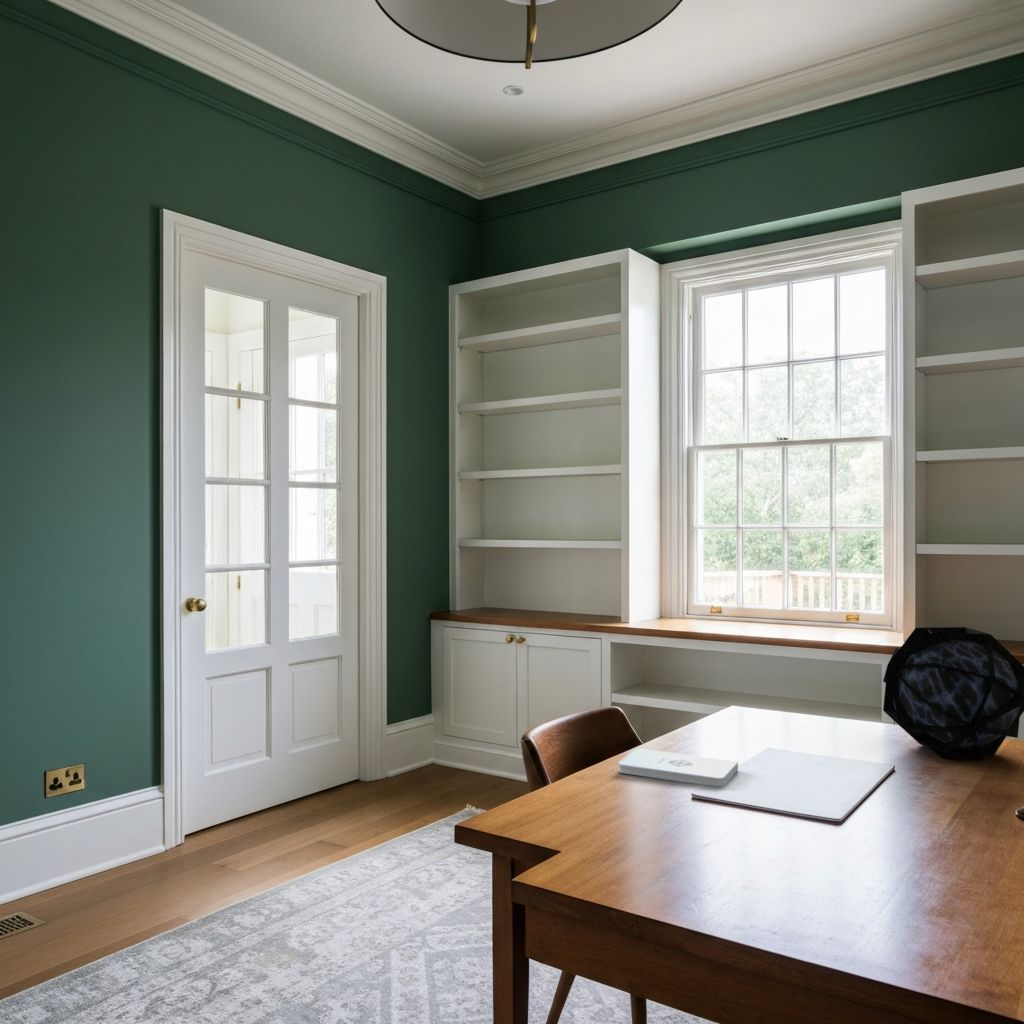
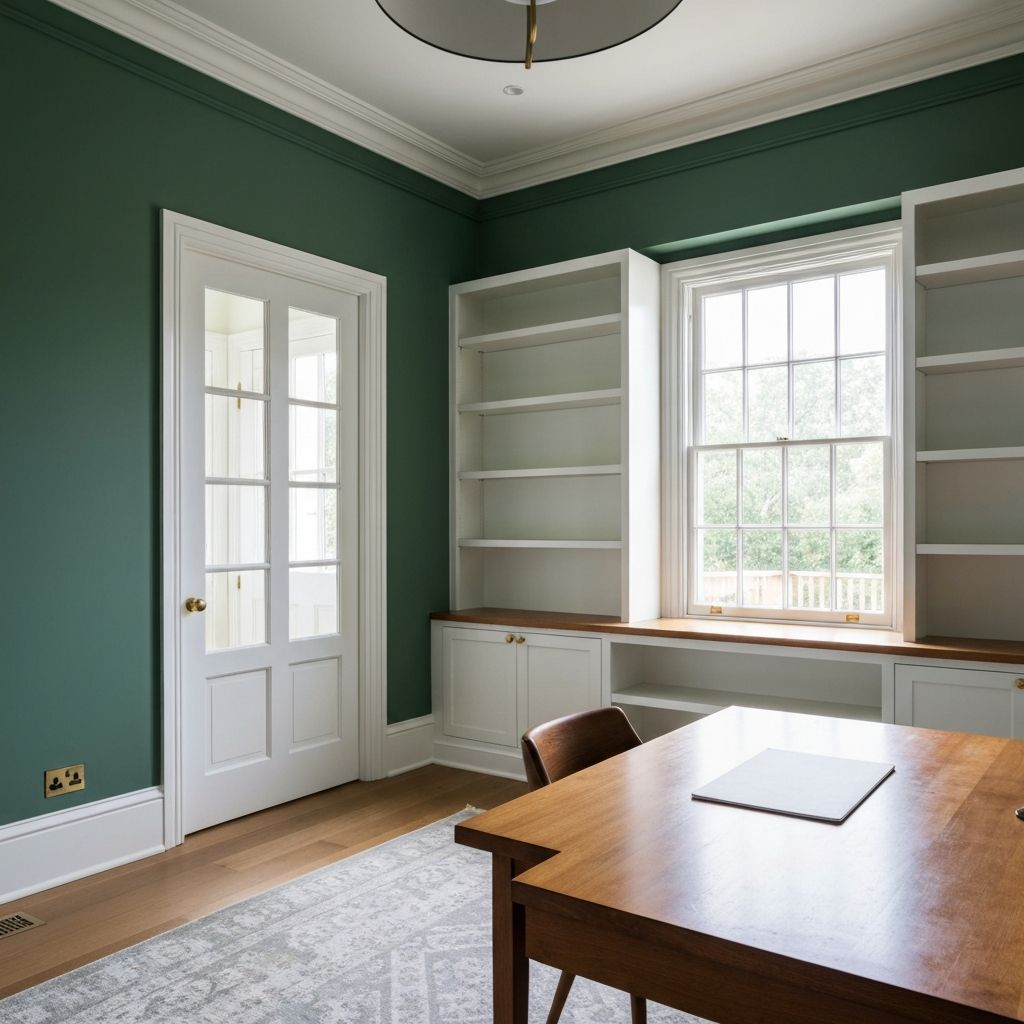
- notepad [617,747,739,787]
- decorative orb [882,626,1024,759]
